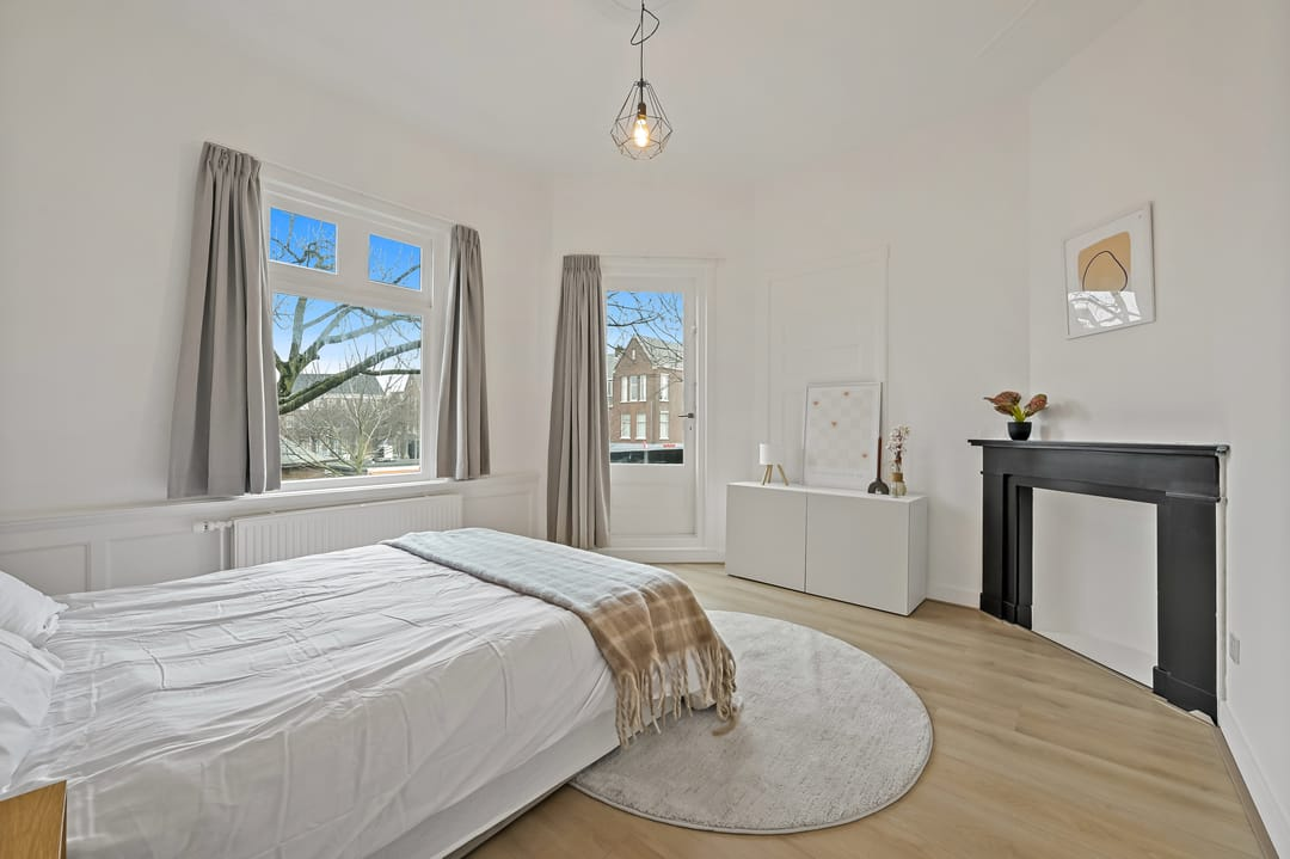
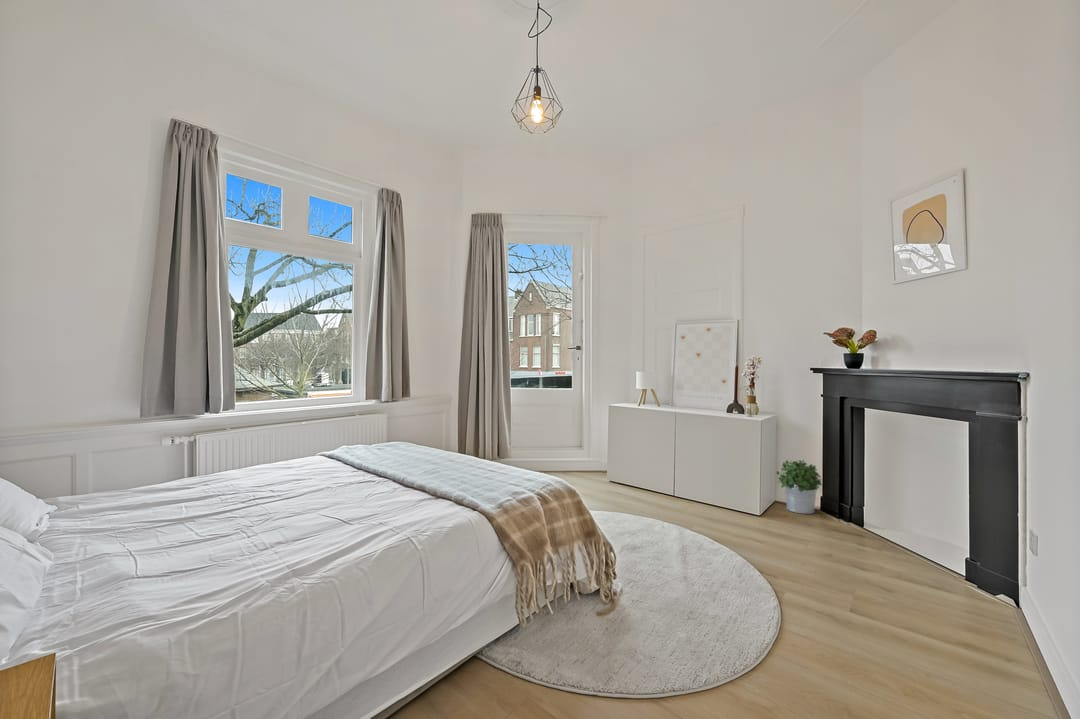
+ potted plant [776,459,823,515]
